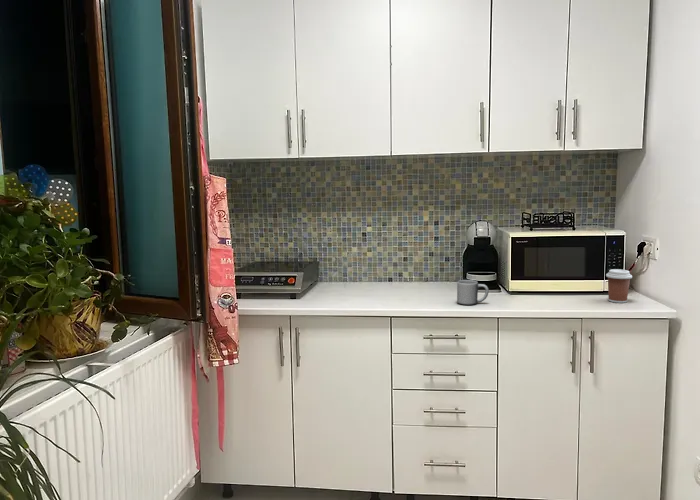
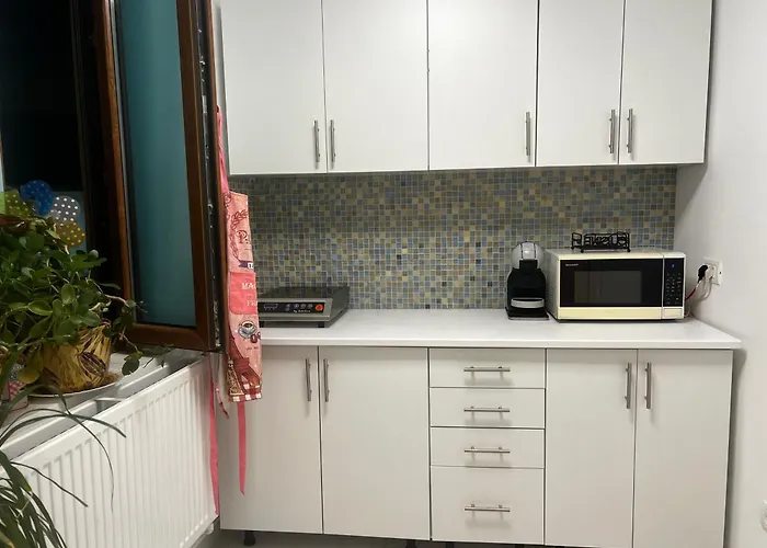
- mug [456,279,490,306]
- coffee cup [605,268,633,304]
